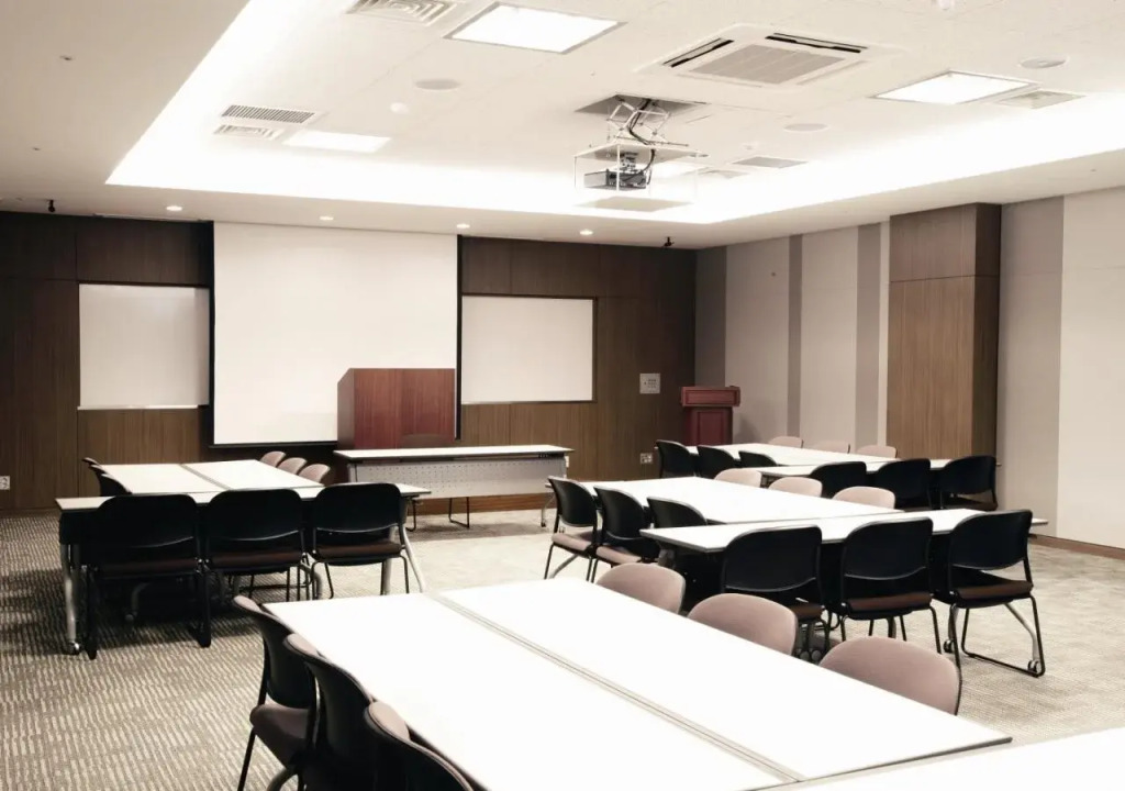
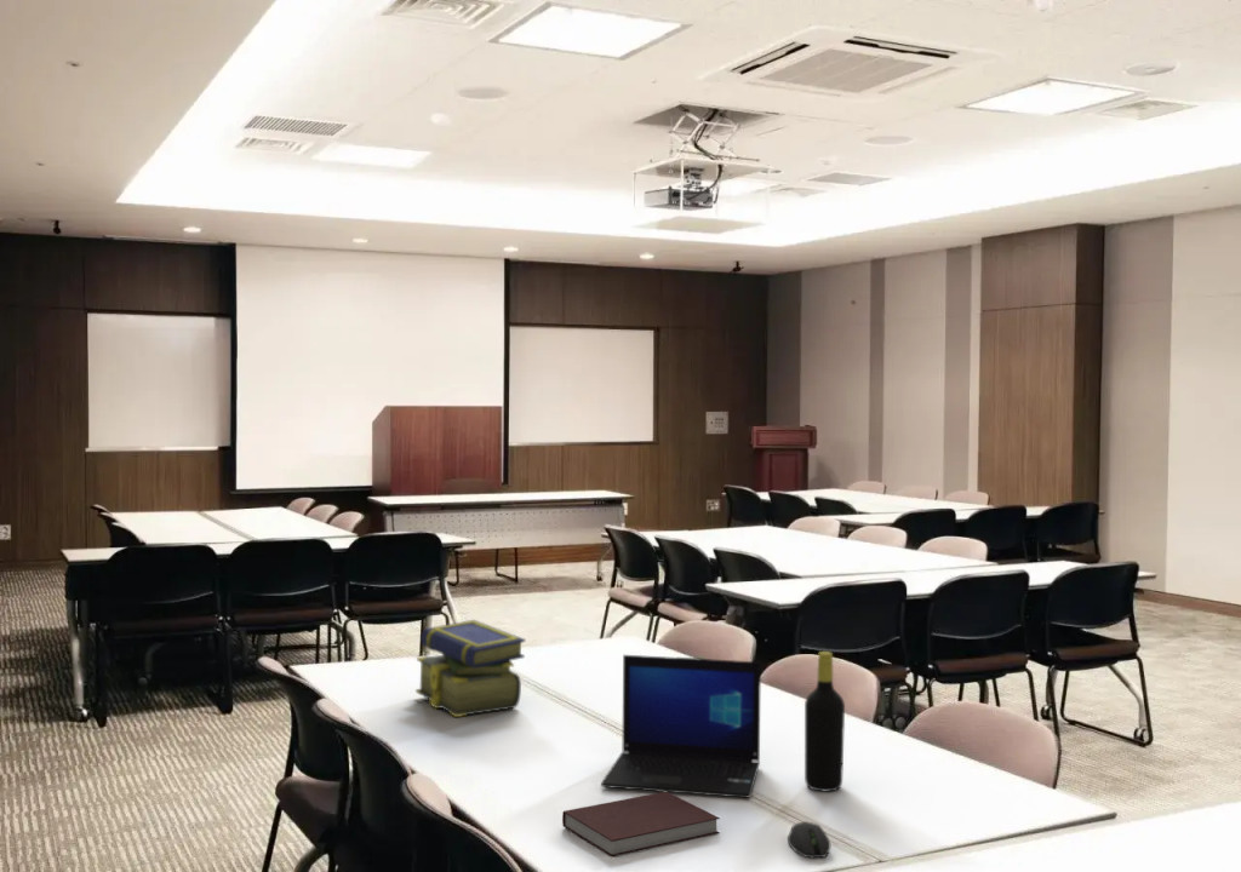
+ computer mouse [787,821,831,859]
+ bottle [803,650,846,793]
+ laptop [600,654,762,799]
+ notebook [561,791,721,857]
+ stack of books [414,619,527,718]
